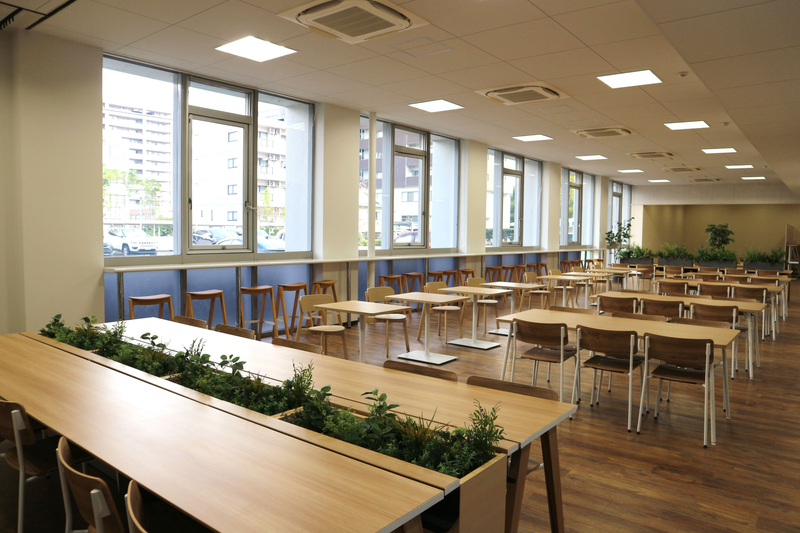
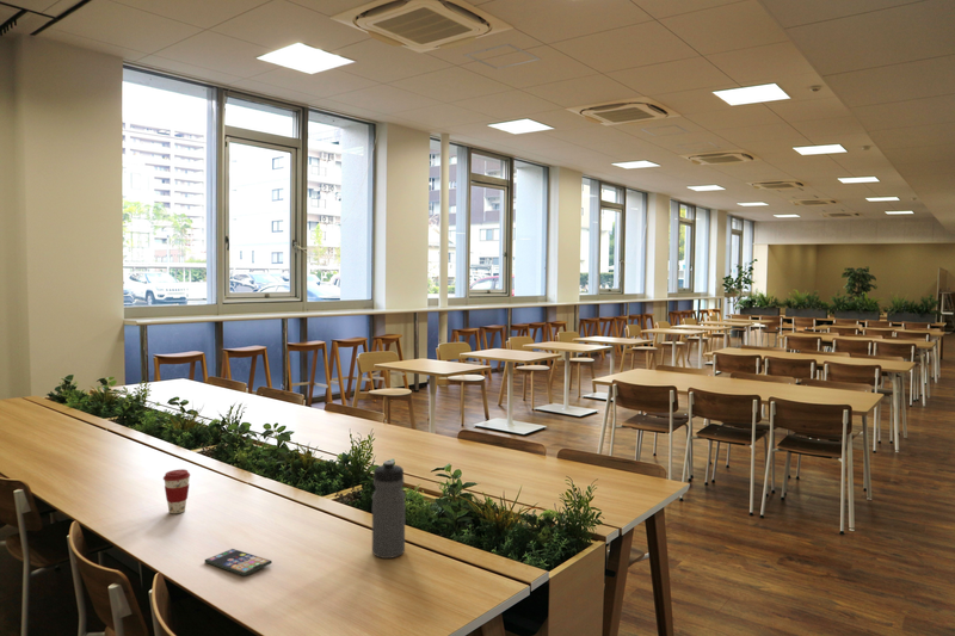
+ coffee cup [162,468,191,514]
+ smartphone [204,548,272,576]
+ water bottle [371,459,406,560]
